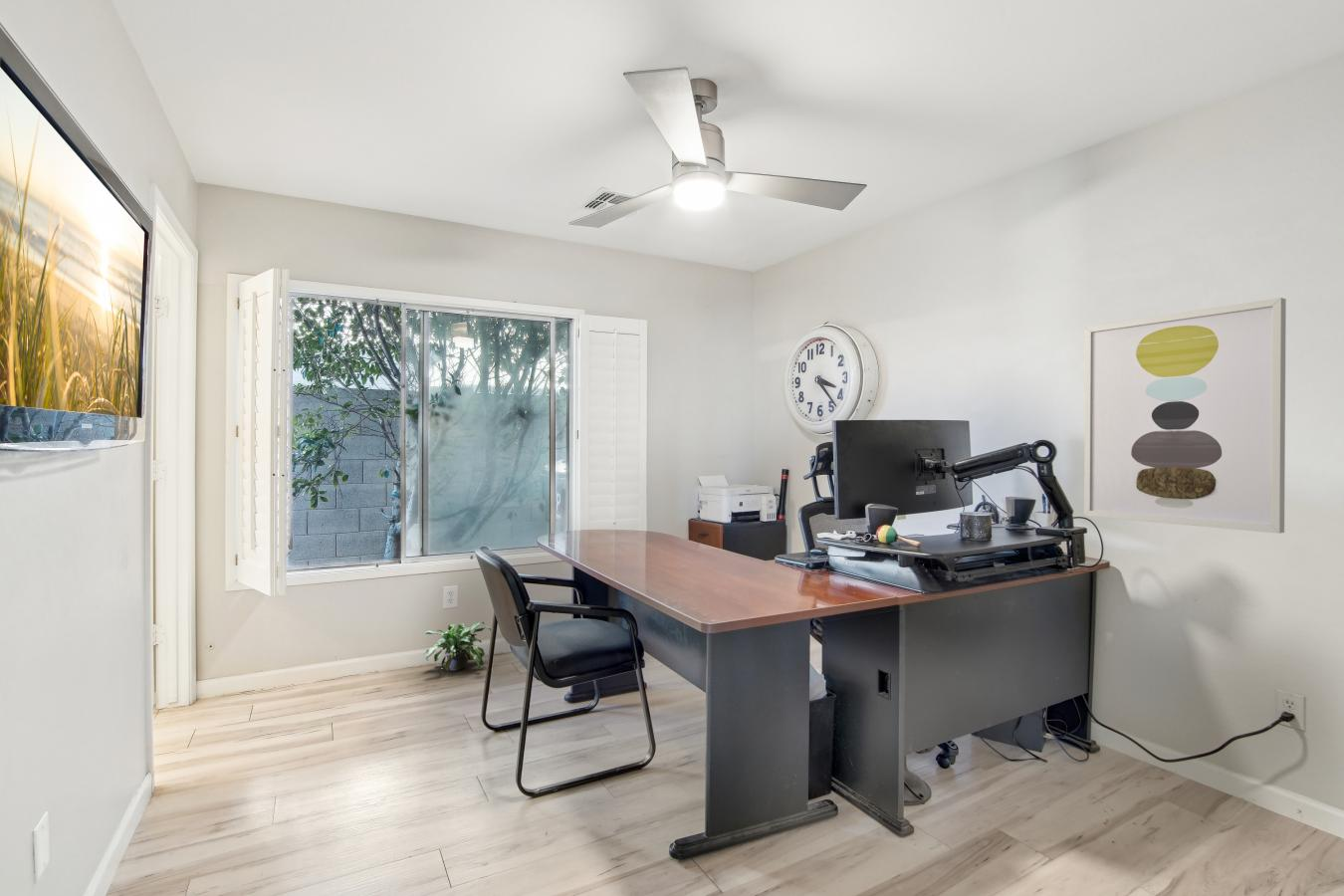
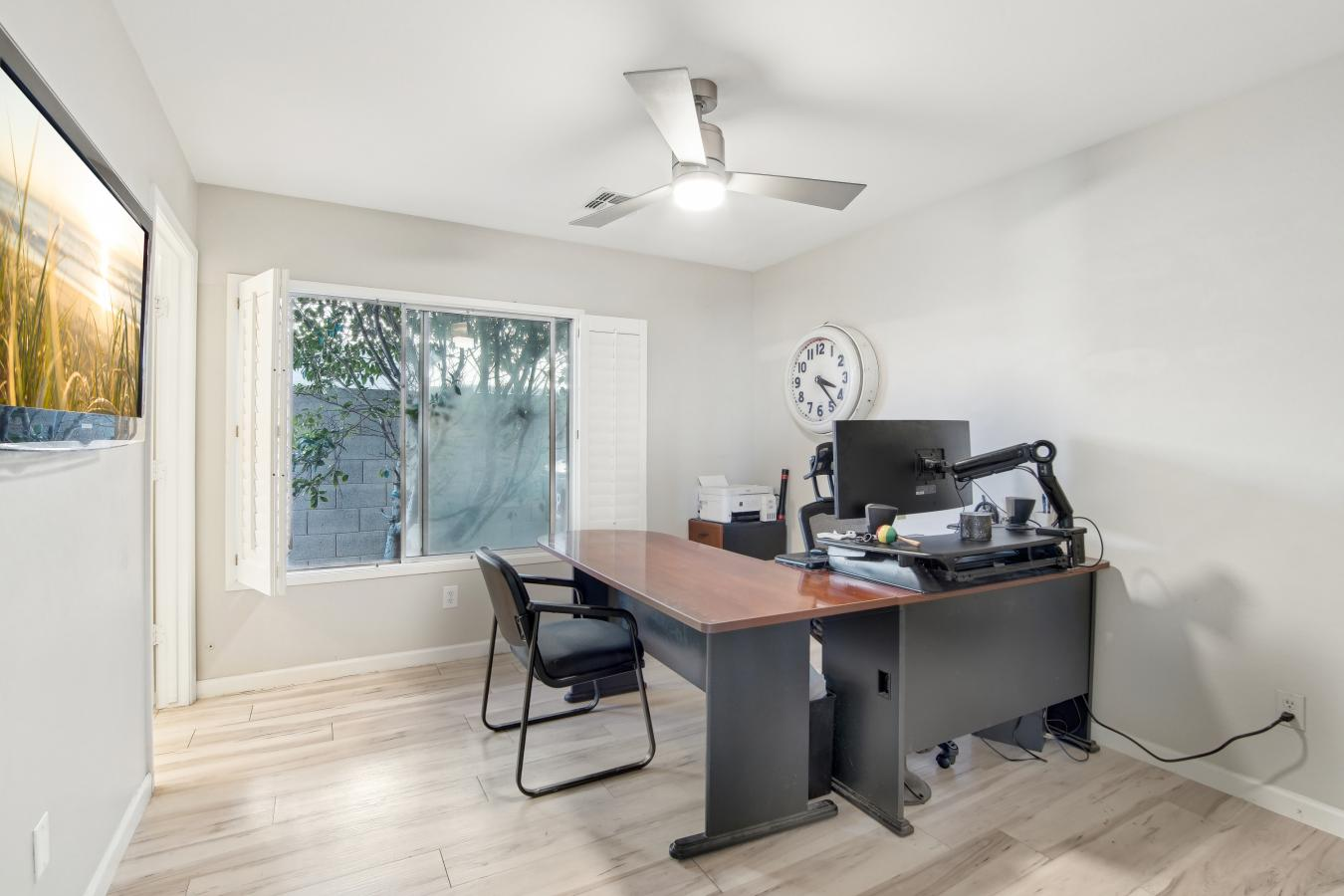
- potted plant [422,620,492,671]
- wall art [1083,297,1287,535]
